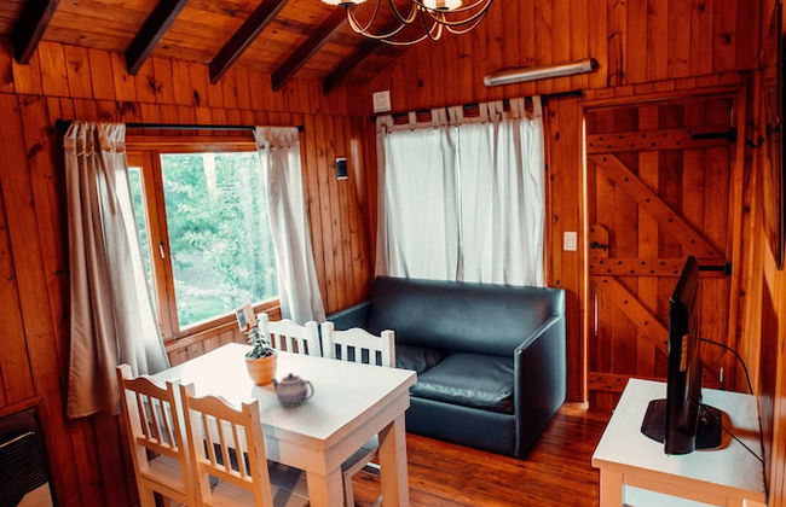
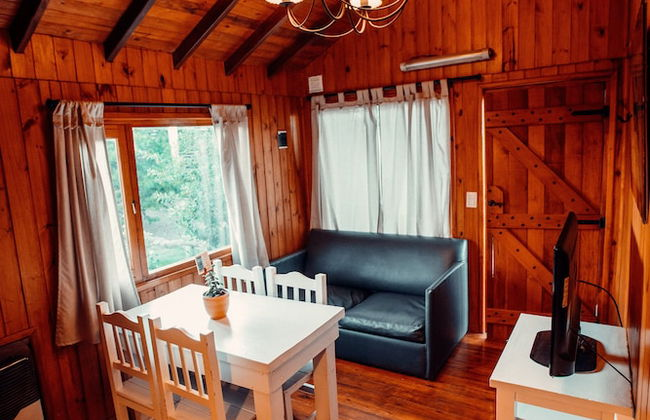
- teapot [268,372,316,408]
